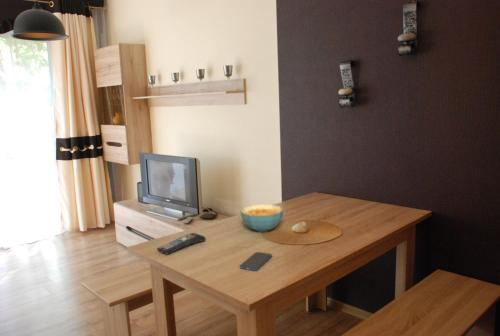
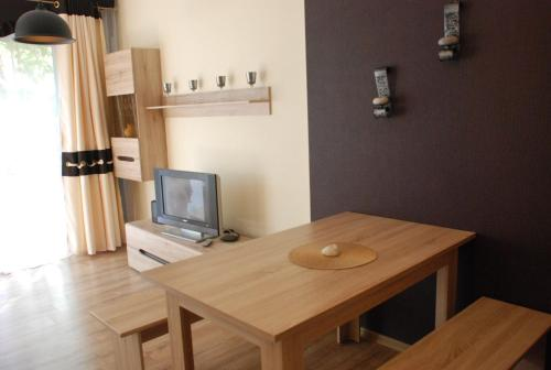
- remote control [156,232,207,255]
- cereal bowl [239,203,284,233]
- smartphone [239,251,273,272]
